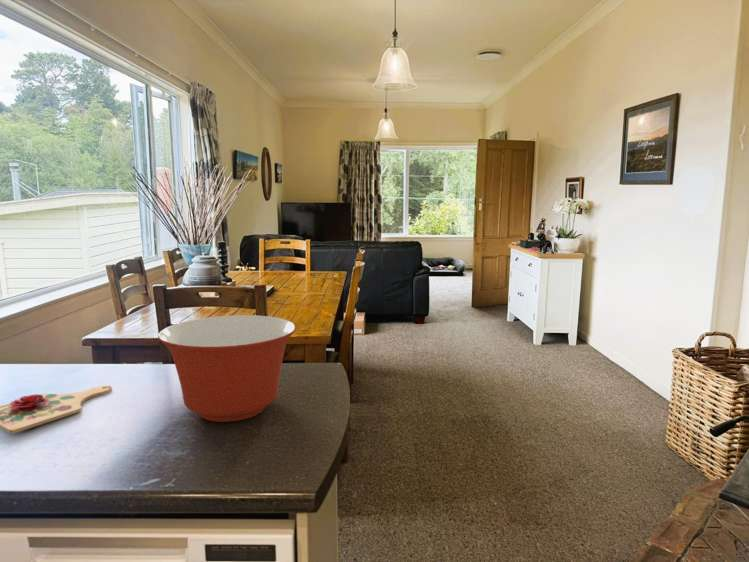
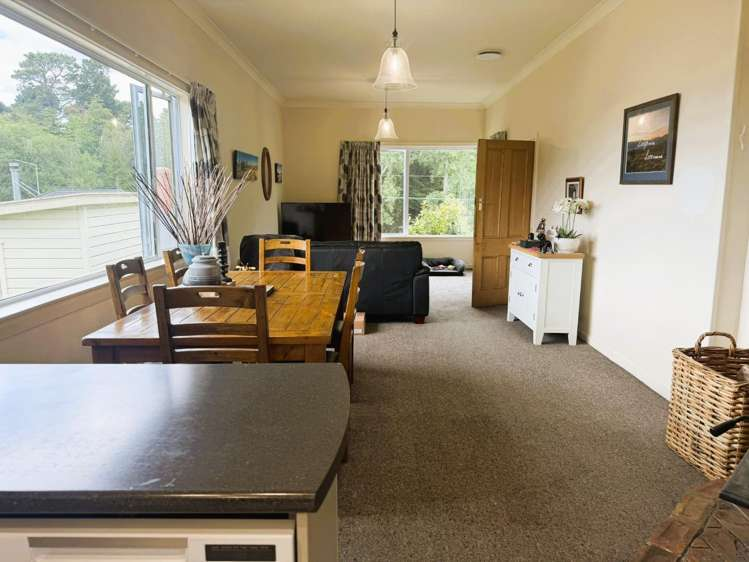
- cutting board [0,384,113,434]
- mixing bowl [157,314,297,423]
